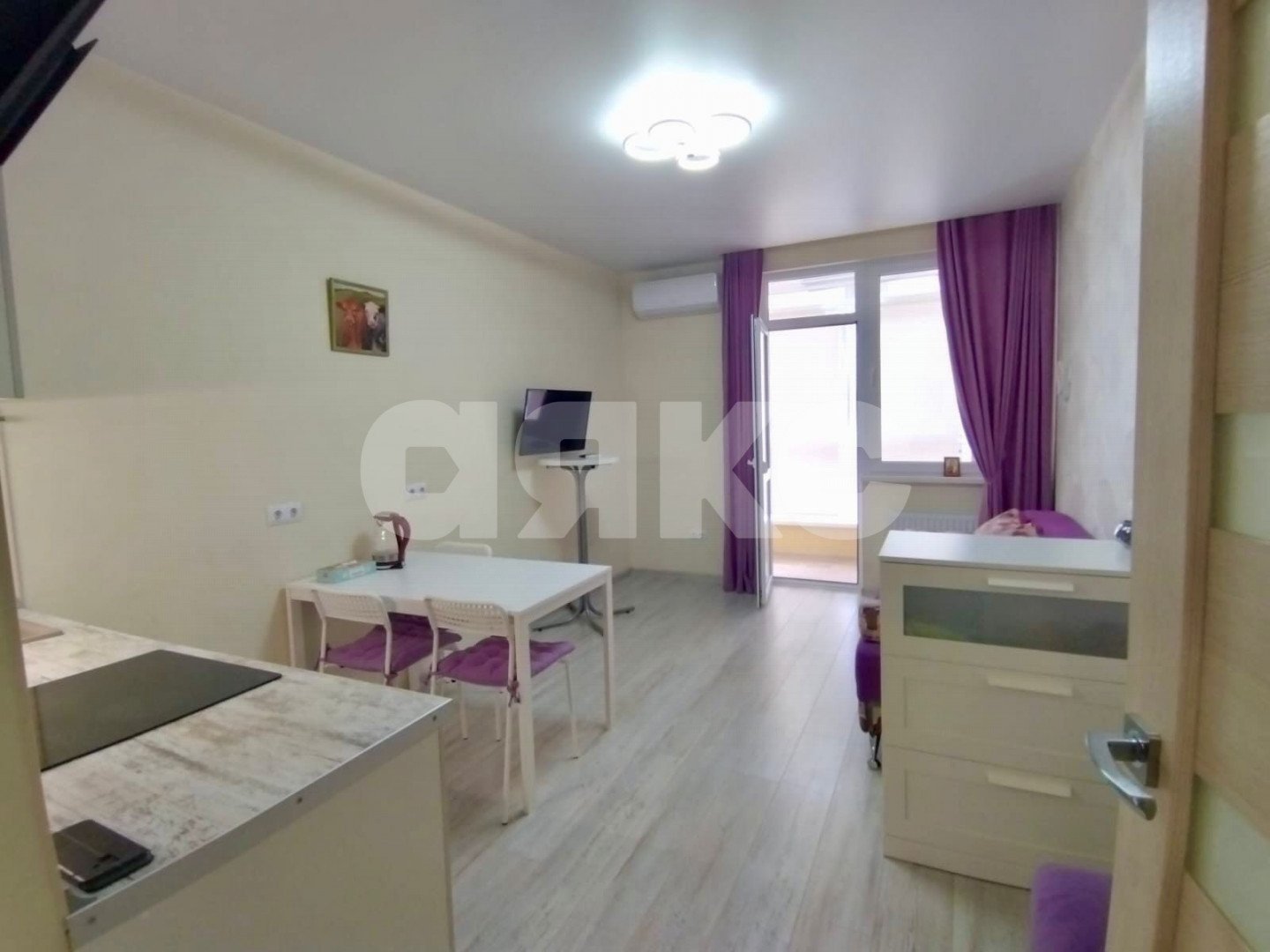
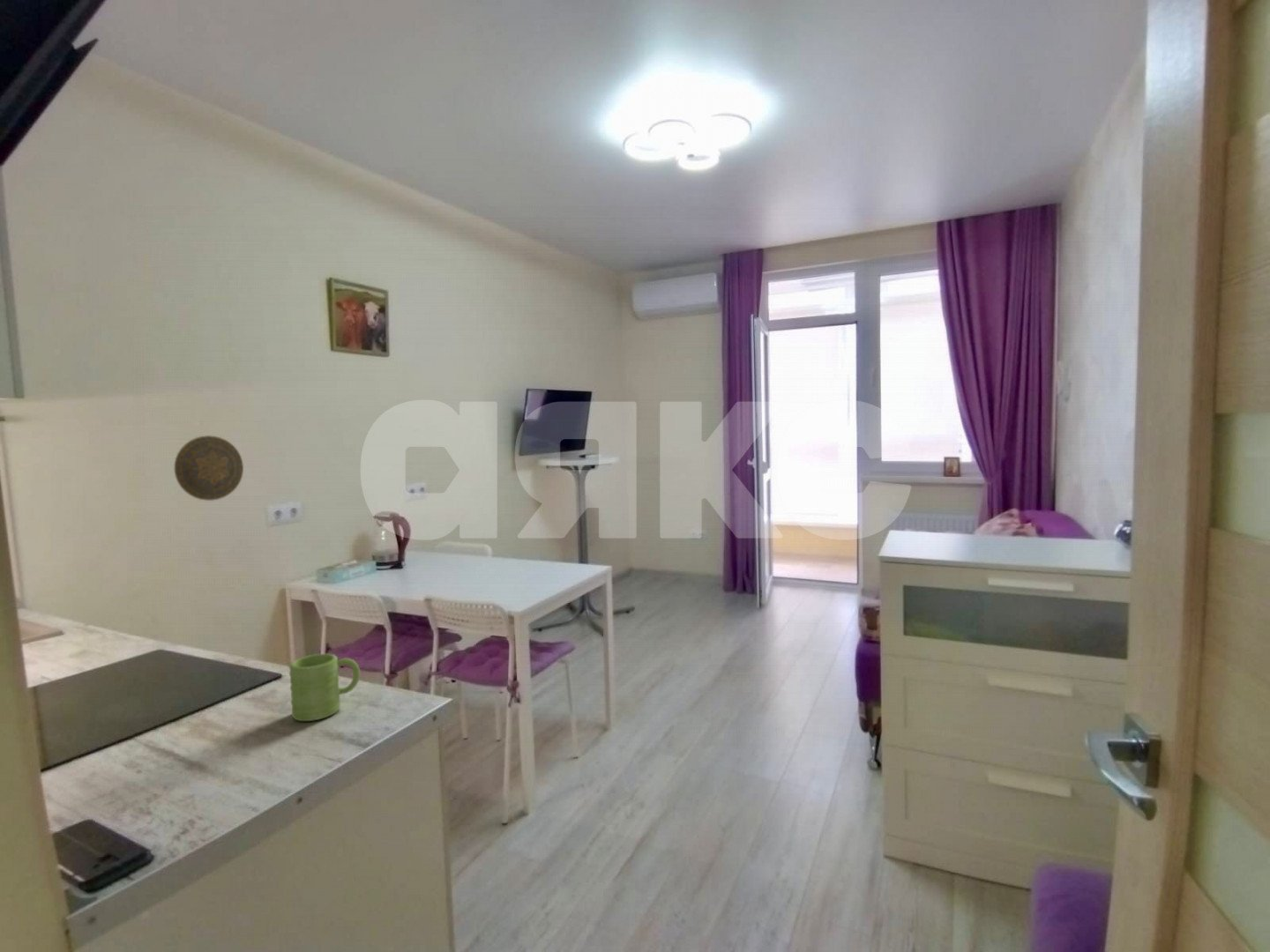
+ decorative plate [174,435,244,502]
+ mug [288,653,361,722]
